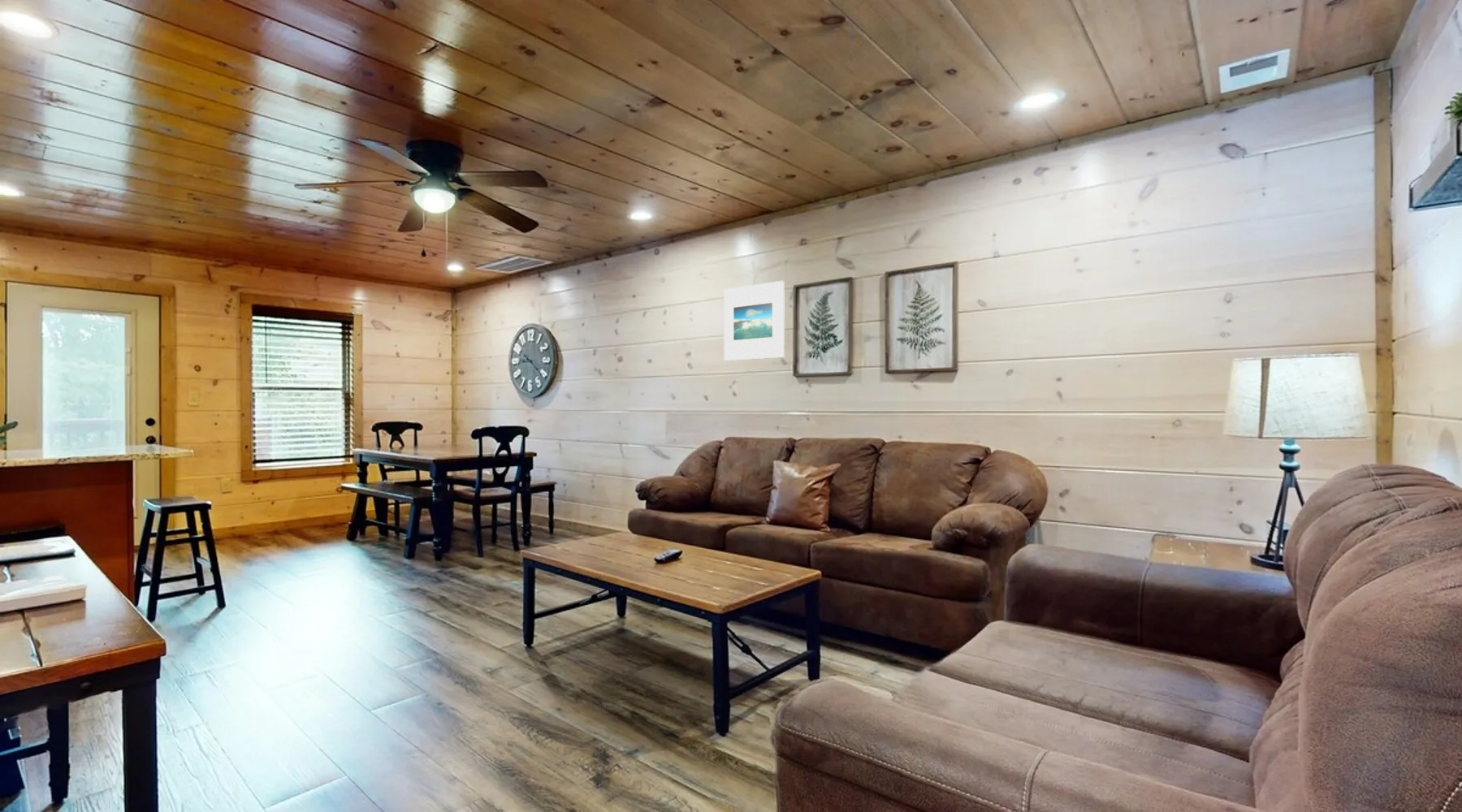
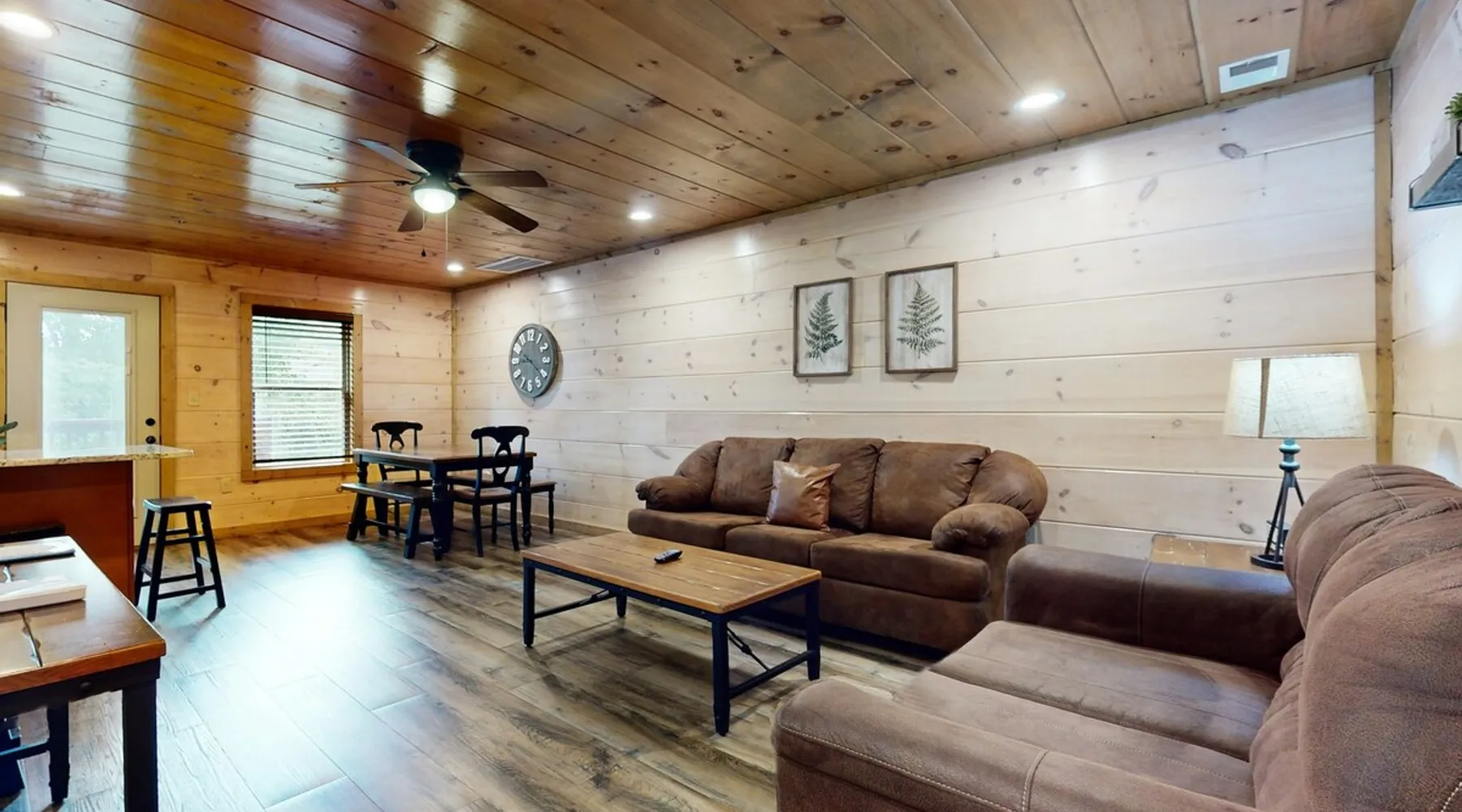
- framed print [723,280,785,361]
